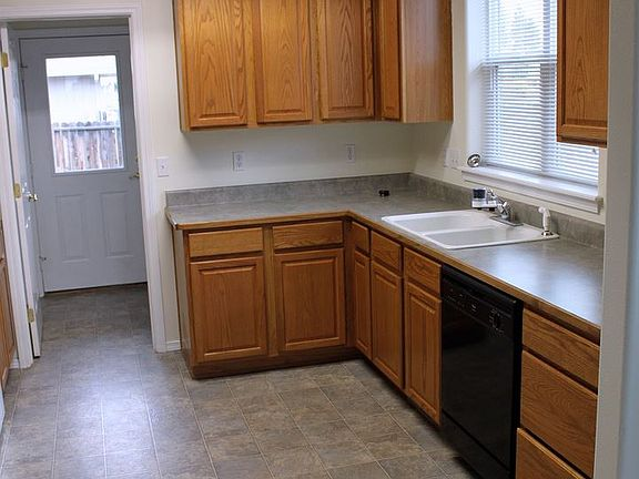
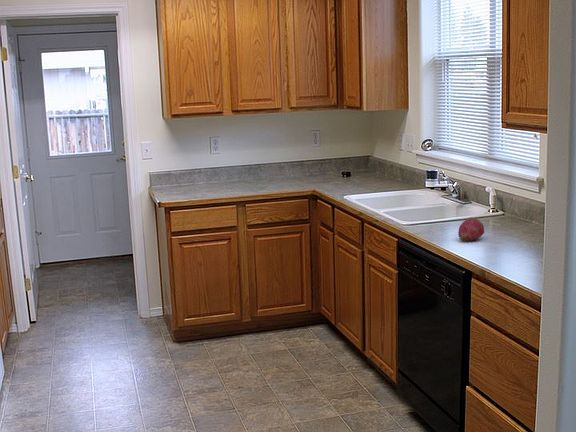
+ fruit [457,217,485,242]
